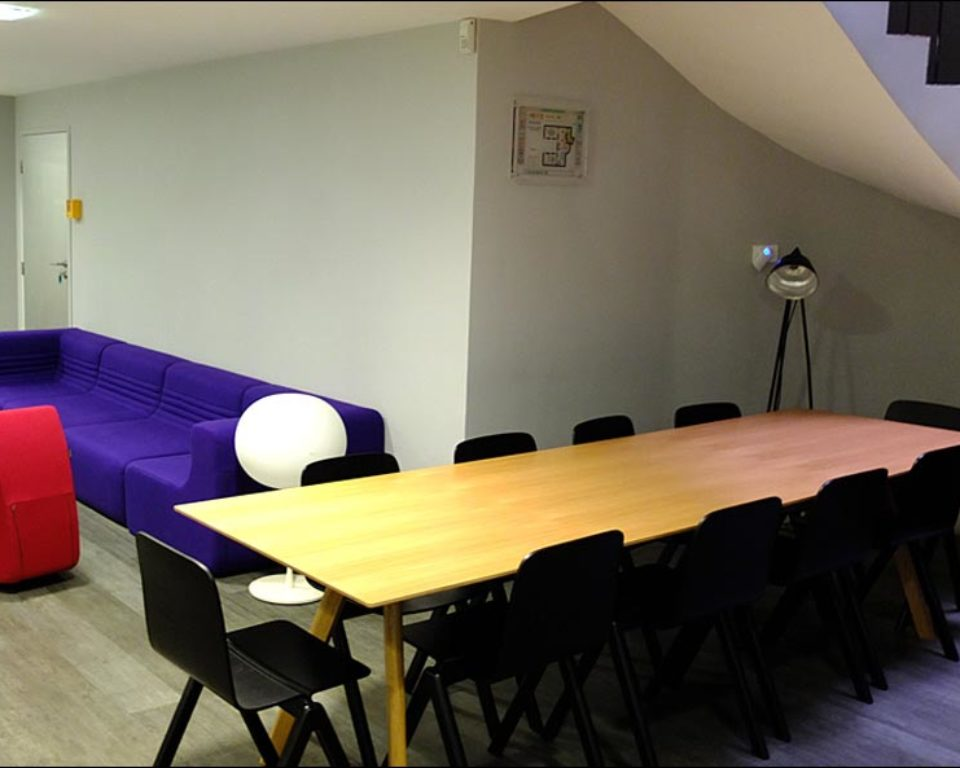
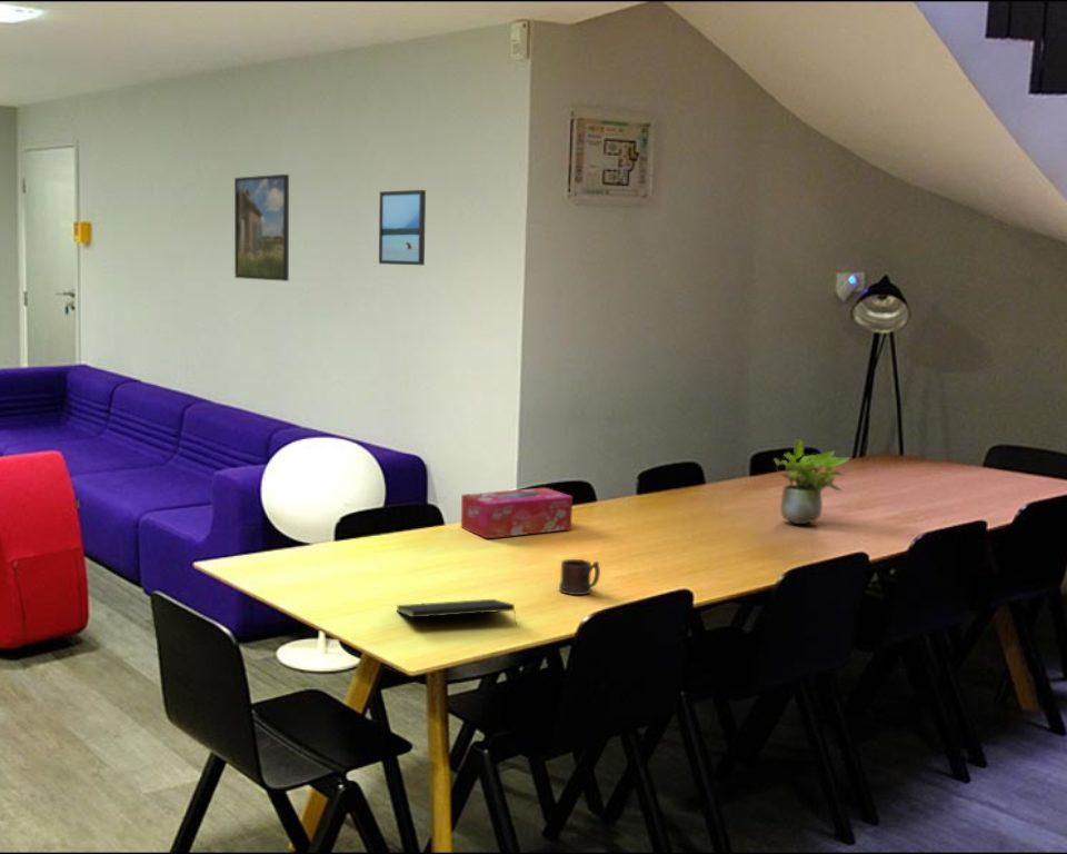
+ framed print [233,173,290,282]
+ mug [558,558,601,596]
+ potted plant [774,438,851,525]
+ notepad [395,598,517,624]
+ tissue box [460,487,574,539]
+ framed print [378,189,427,267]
